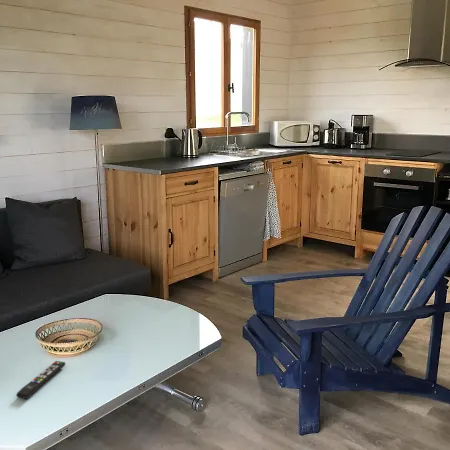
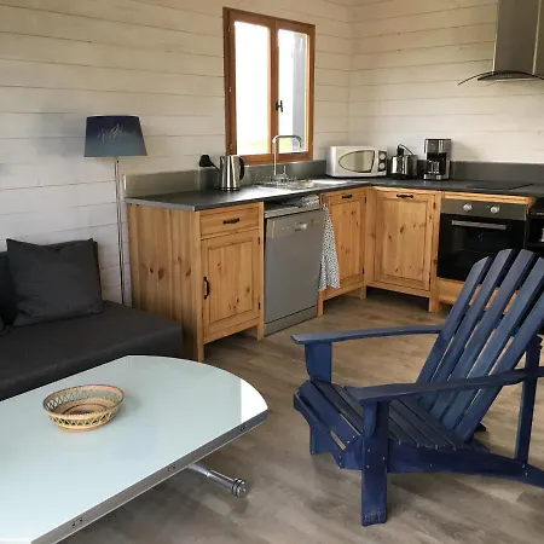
- remote control [15,360,66,400]
